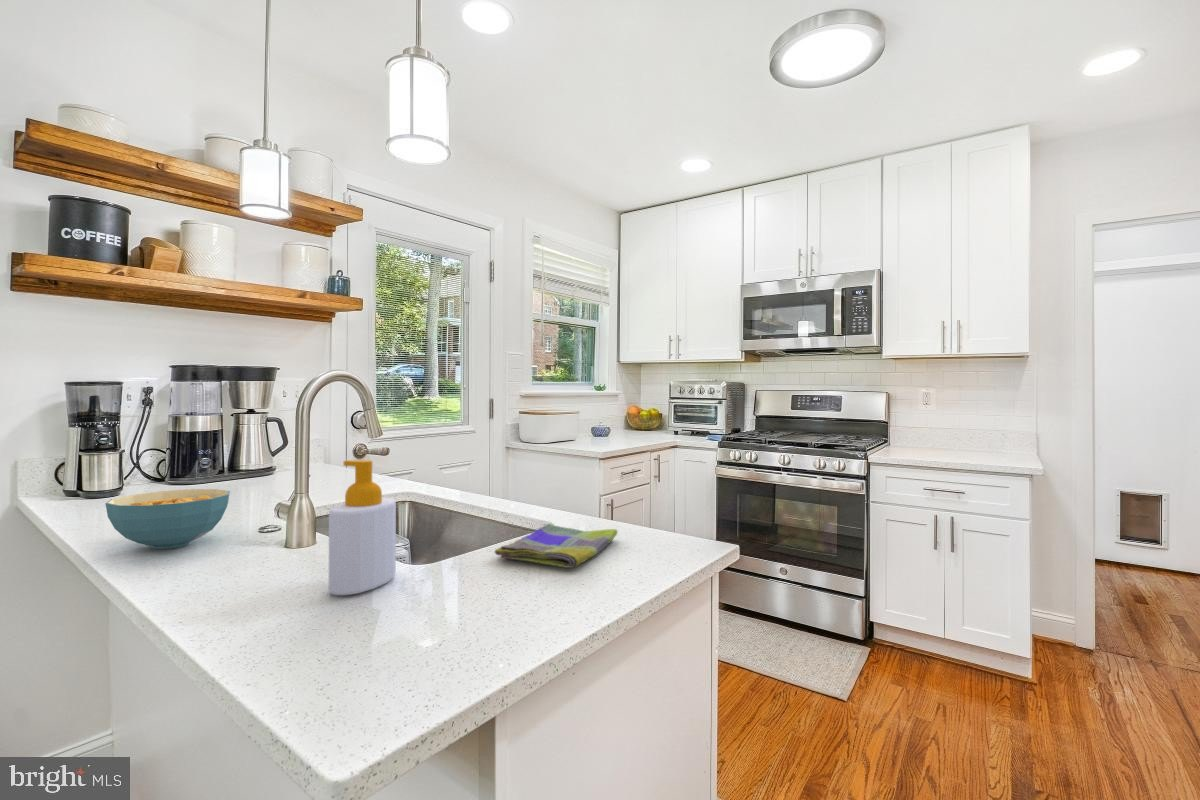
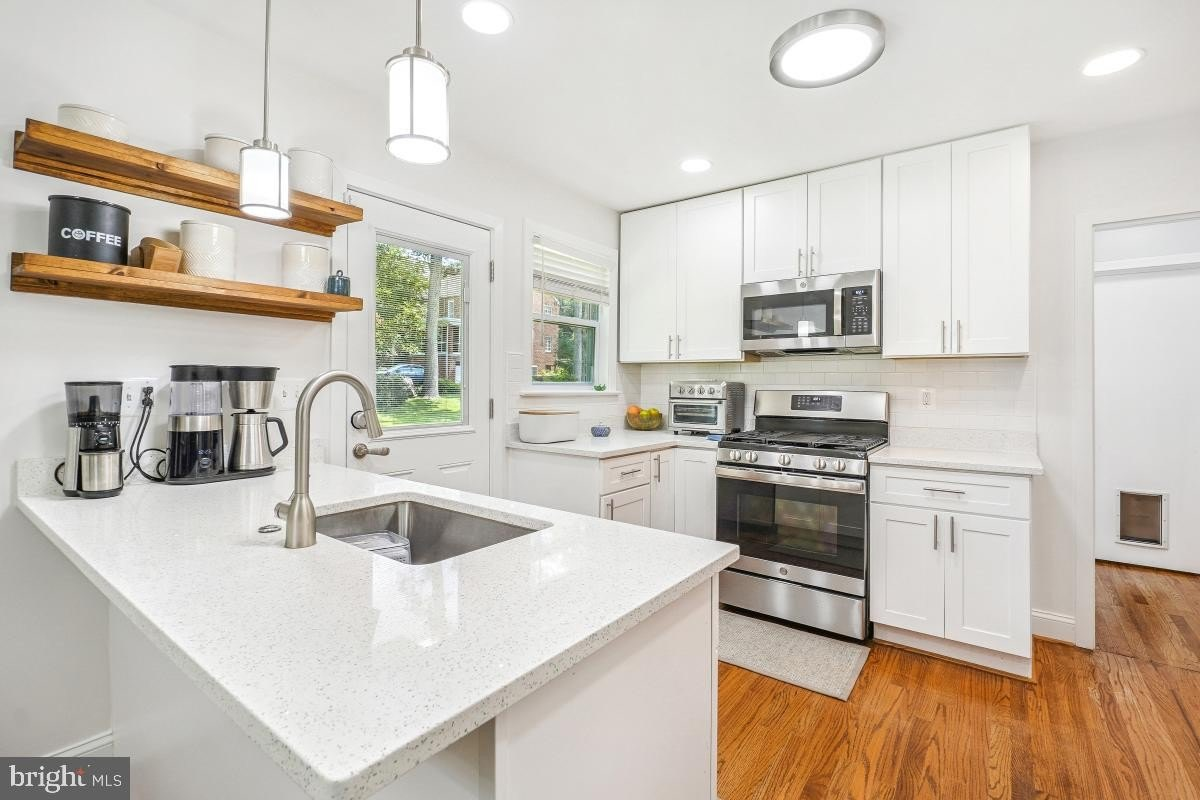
- soap bottle [328,459,397,596]
- dish towel [493,523,618,569]
- cereal bowl [105,488,231,550]
